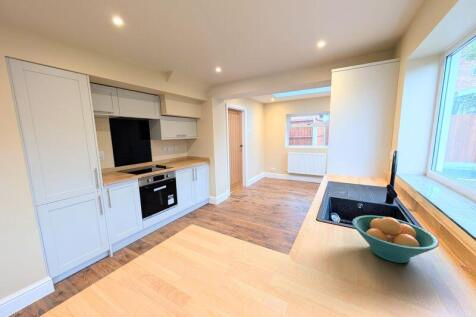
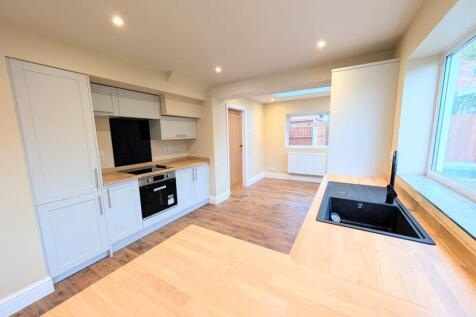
- fruit bowl [351,215,440,264]
